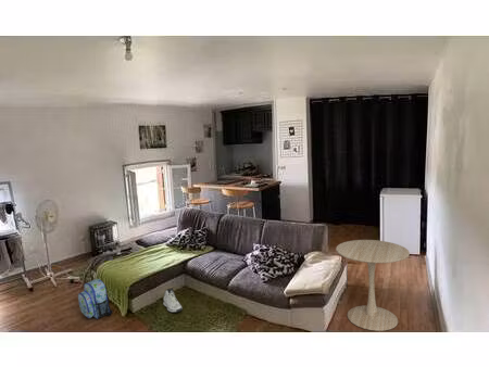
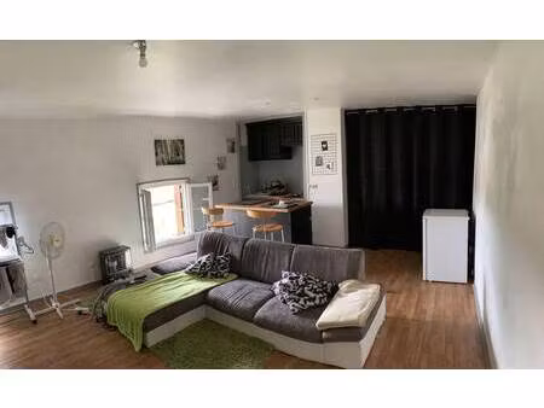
- side table [335,239,411,332]
- backpack [77,278,114,320]
- sneaker [162,287,184,314]
